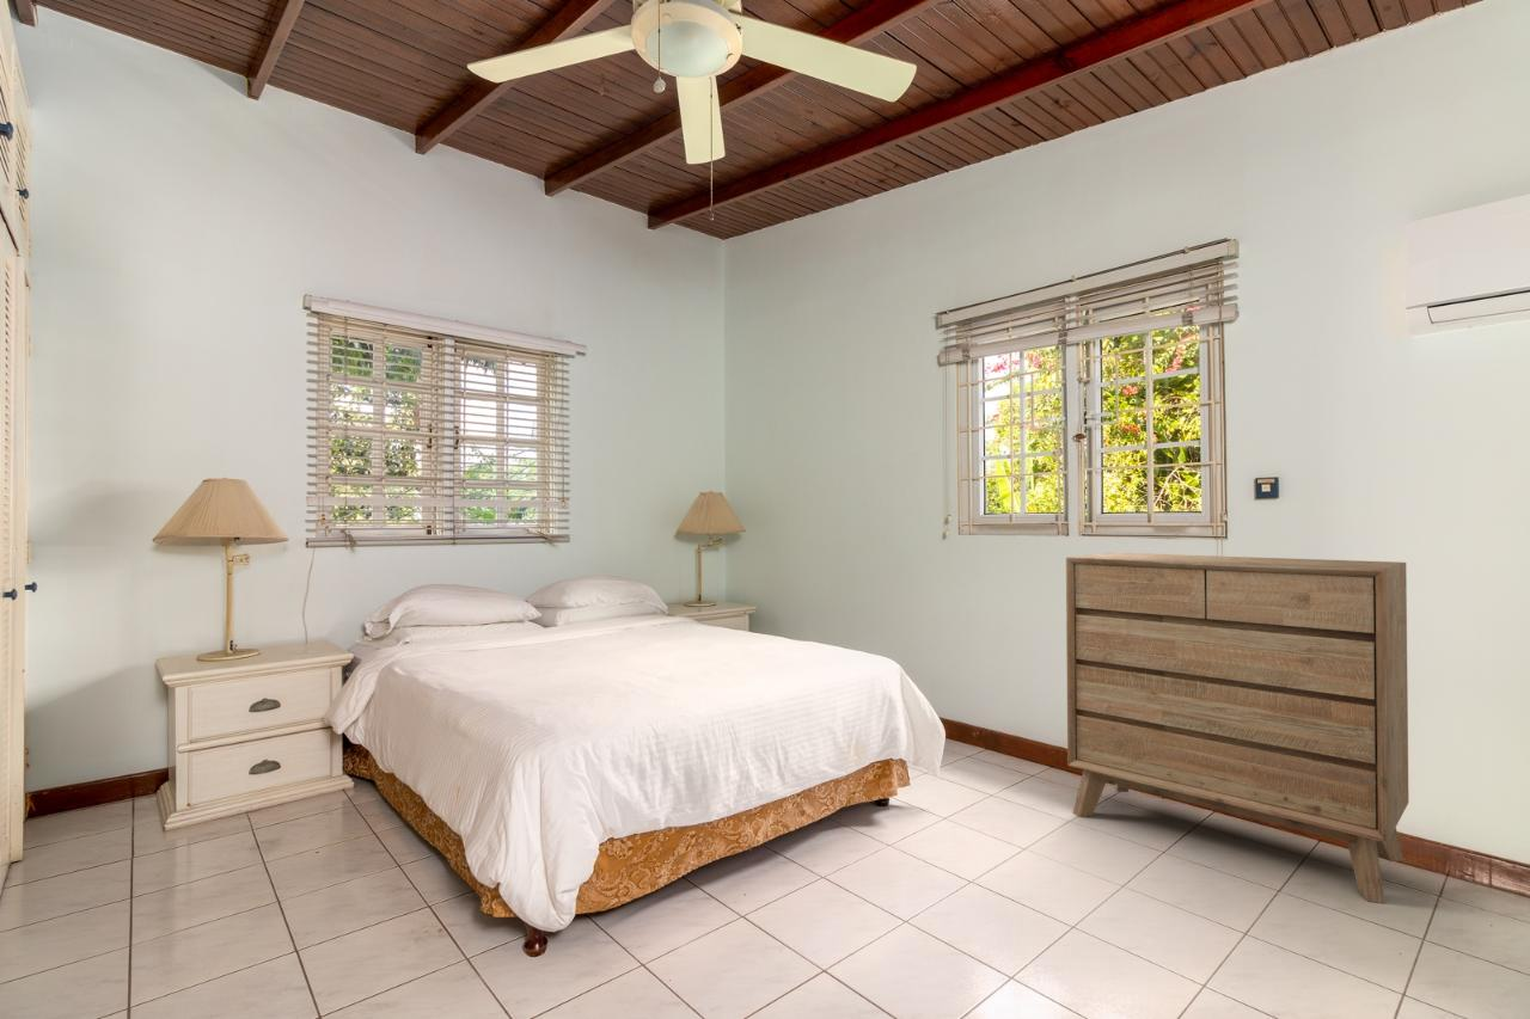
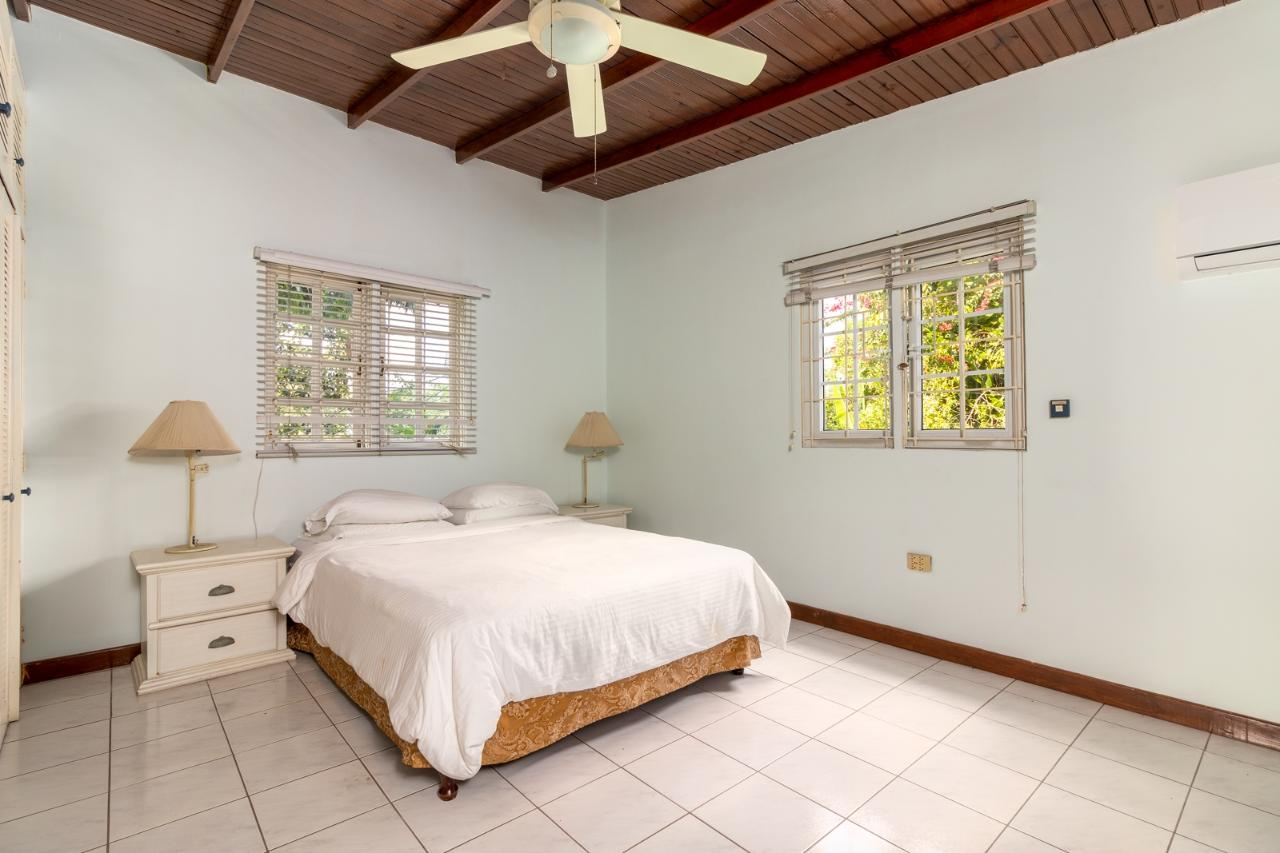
- dresser [1065,552,1409,904]
